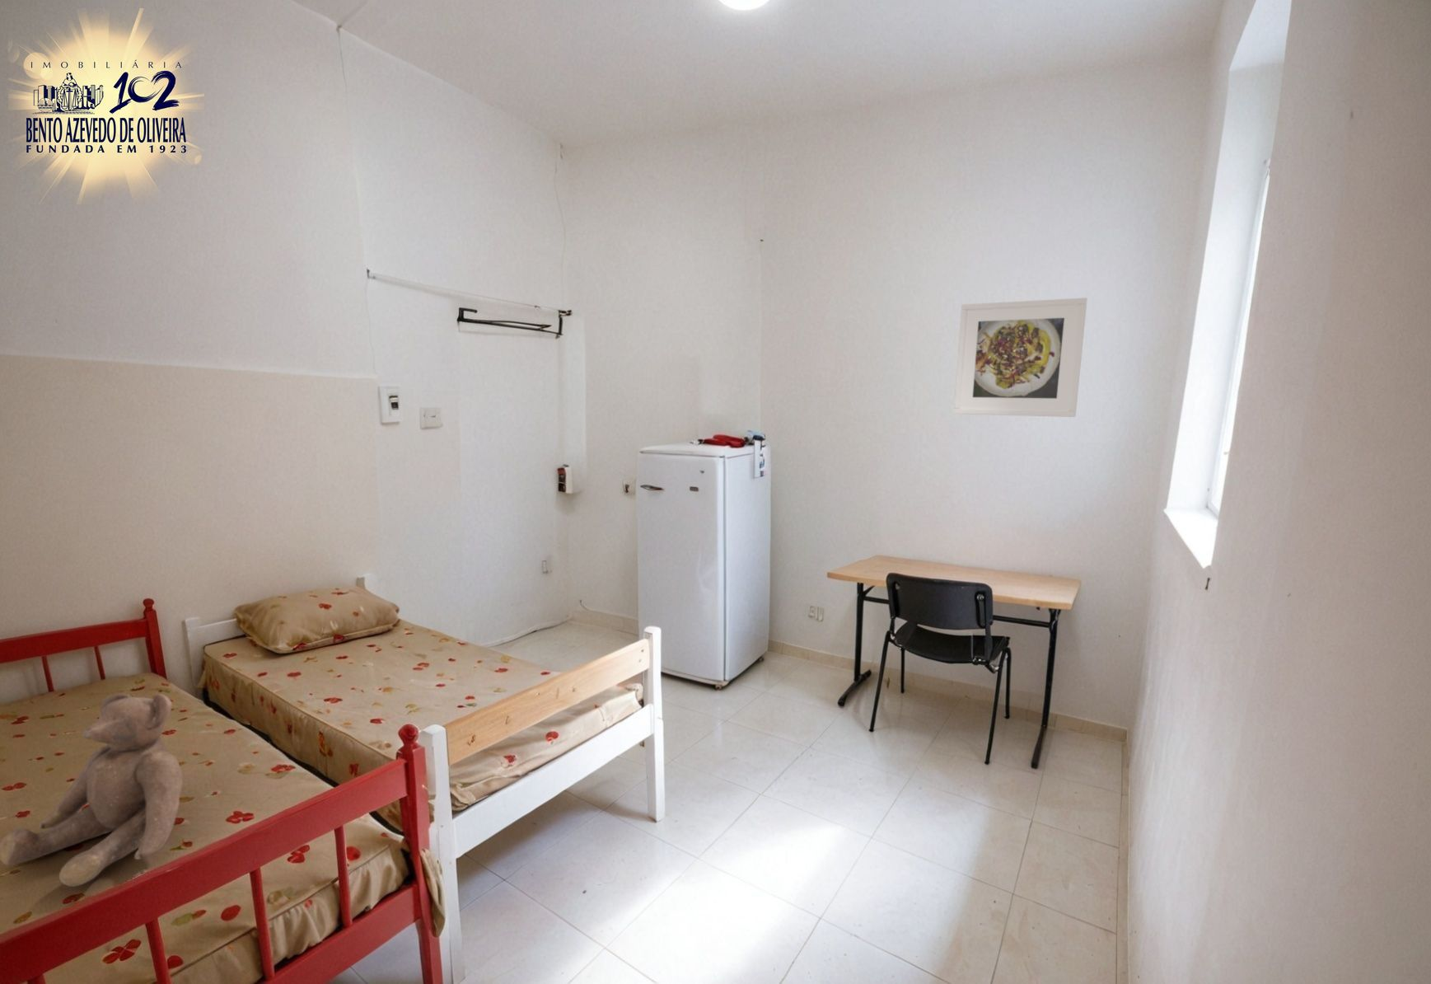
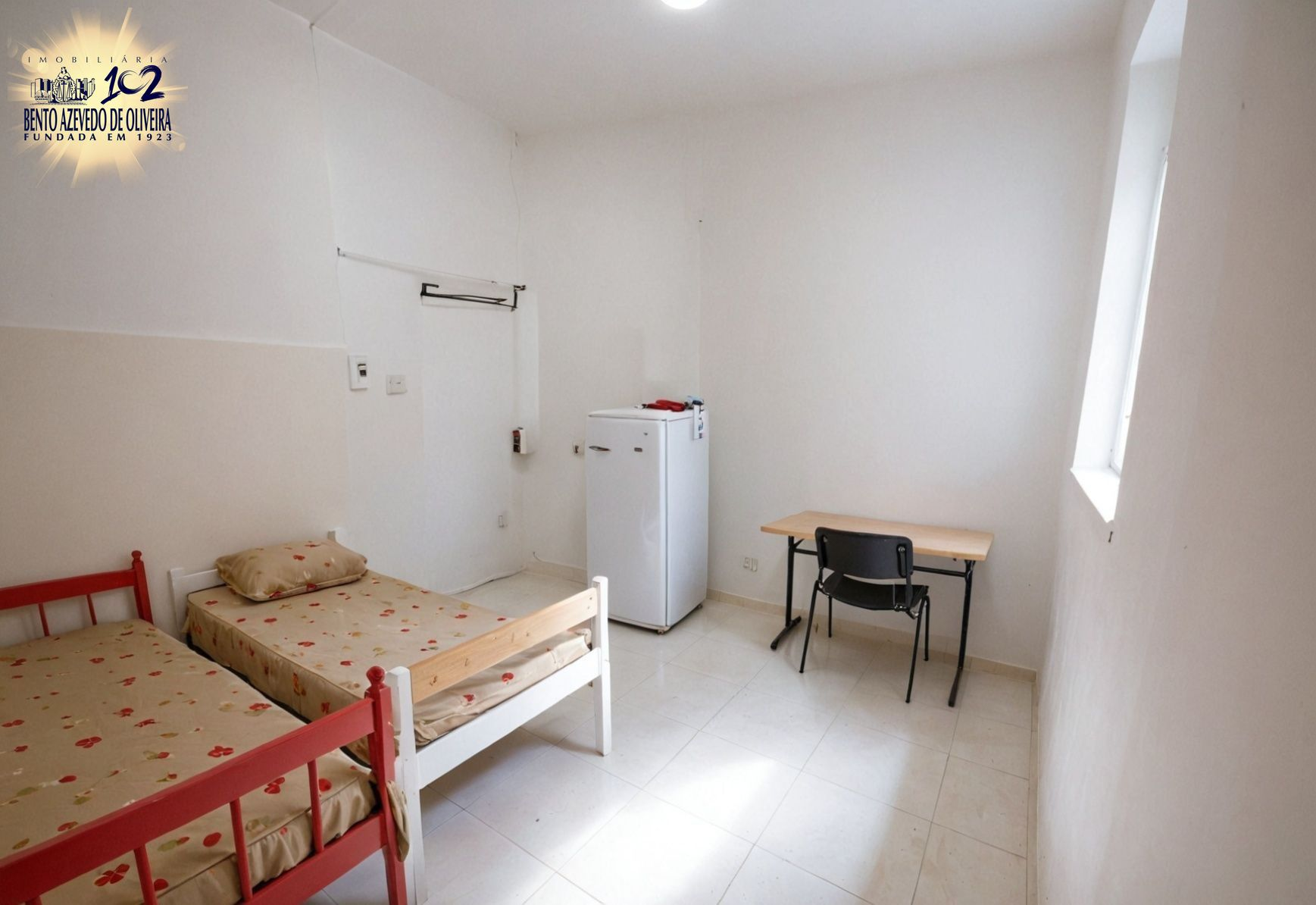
- teddy bear [0,693,184,887]
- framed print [954,297,1088,418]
